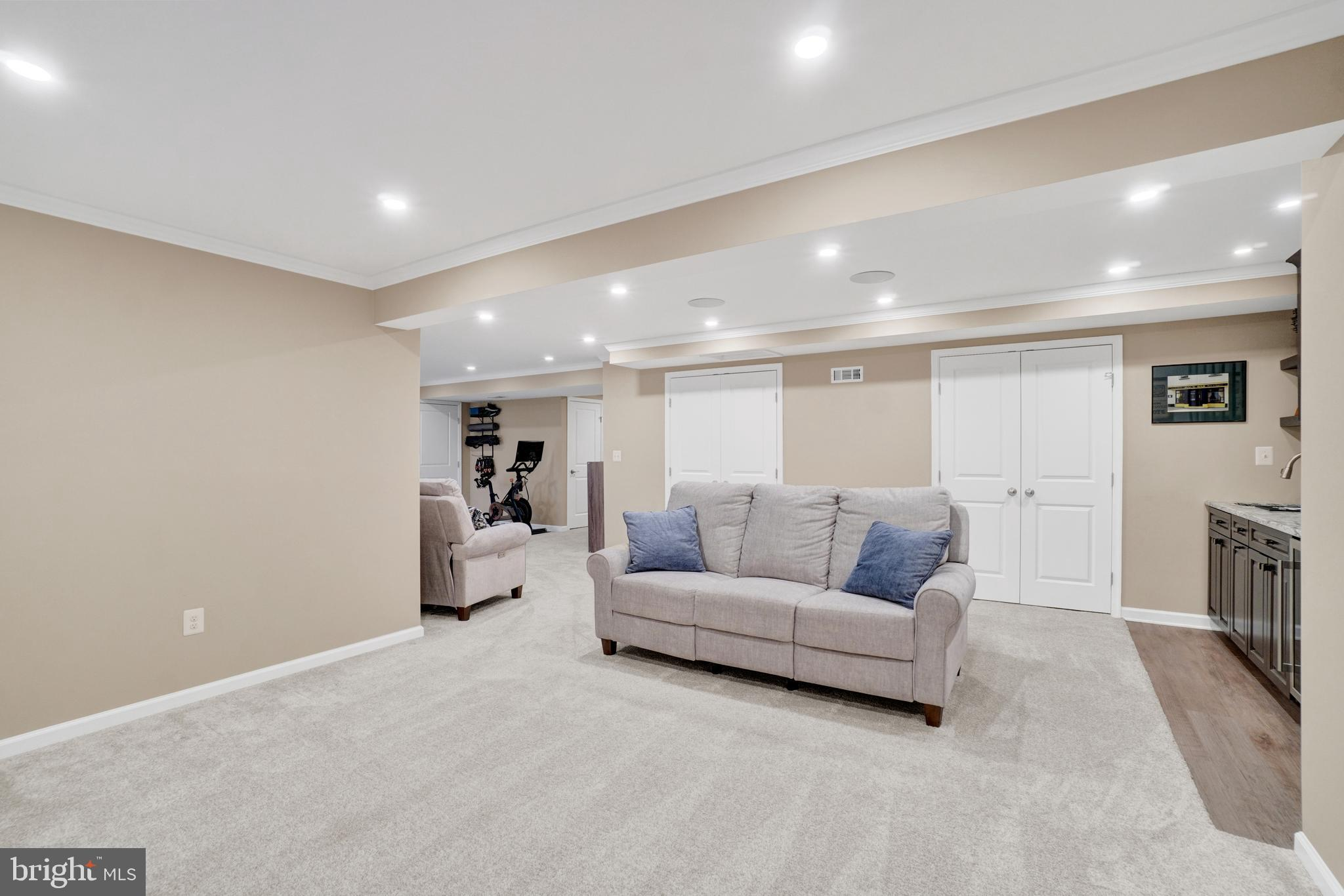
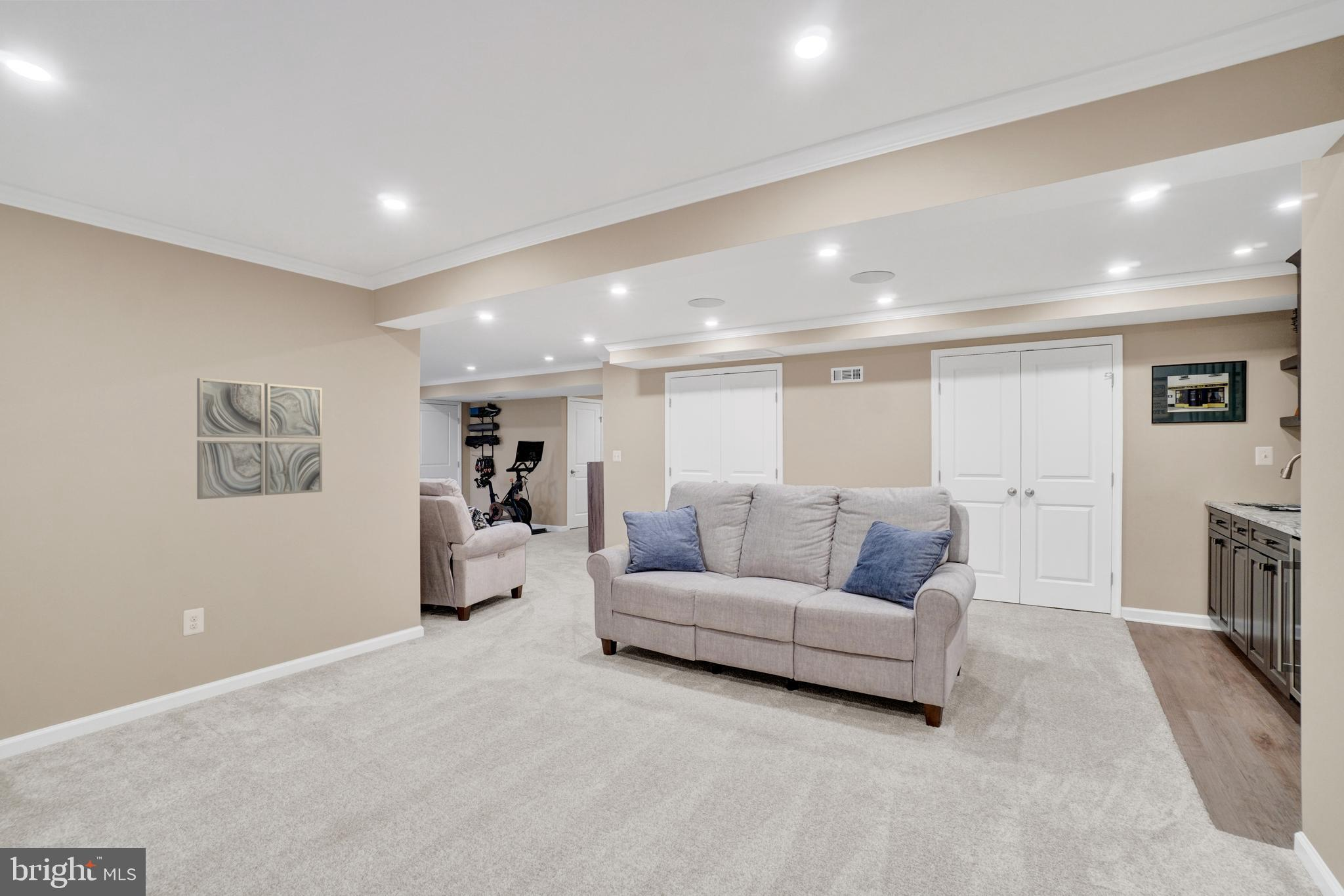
+ wall art [196,377,323,500]
